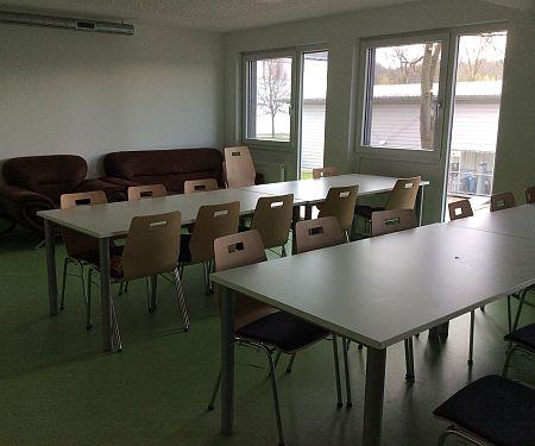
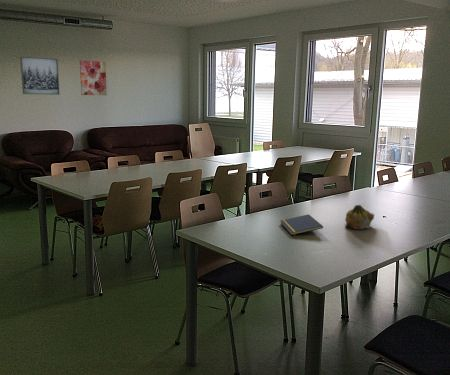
+ fruit [343,204,375,230]
+ notepad [280,214,324,236]
+ wall art [79,59,108,96]
+ wall art [19,56,61,96]
